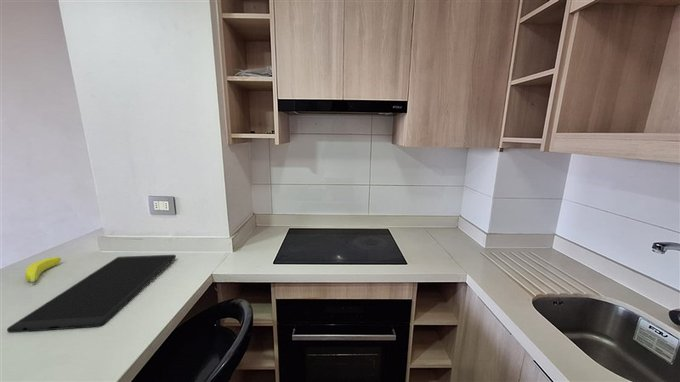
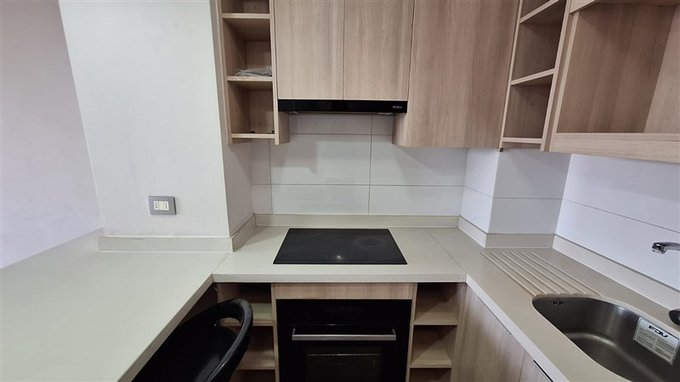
- cutting board [6,254,177,334]
- banana [24,256,62,284]
